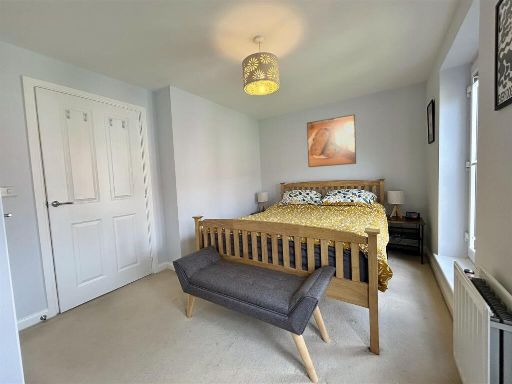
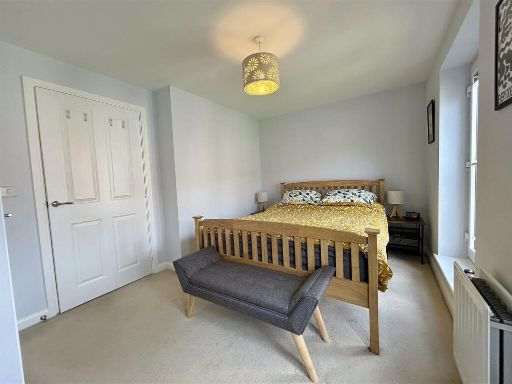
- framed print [306,113,357,168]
